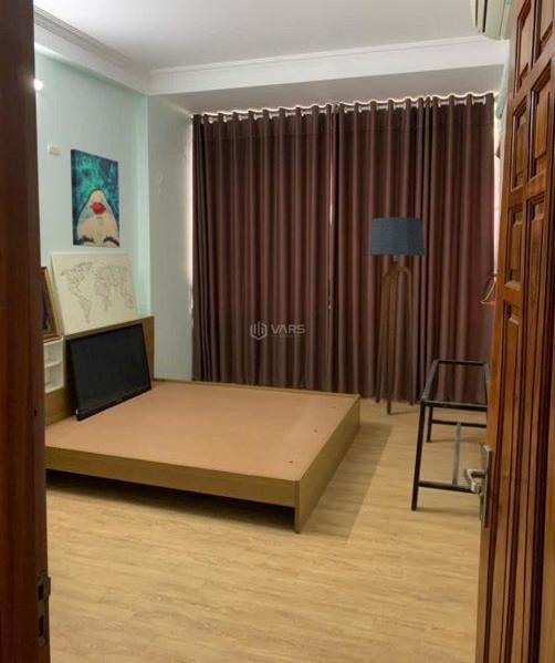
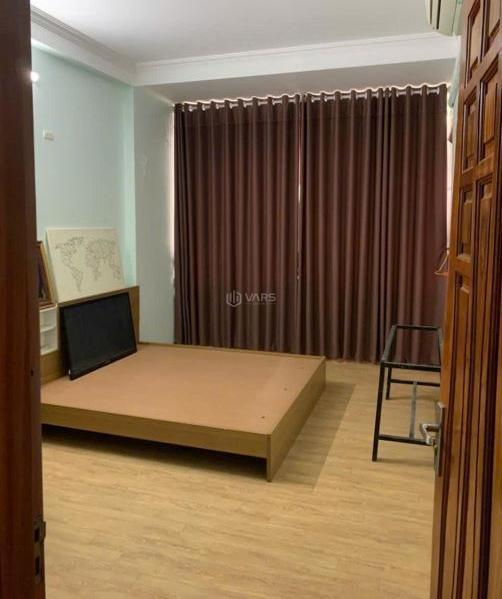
- floor lamp [367,216,426,415]
- wall art [70,148,121,249]
